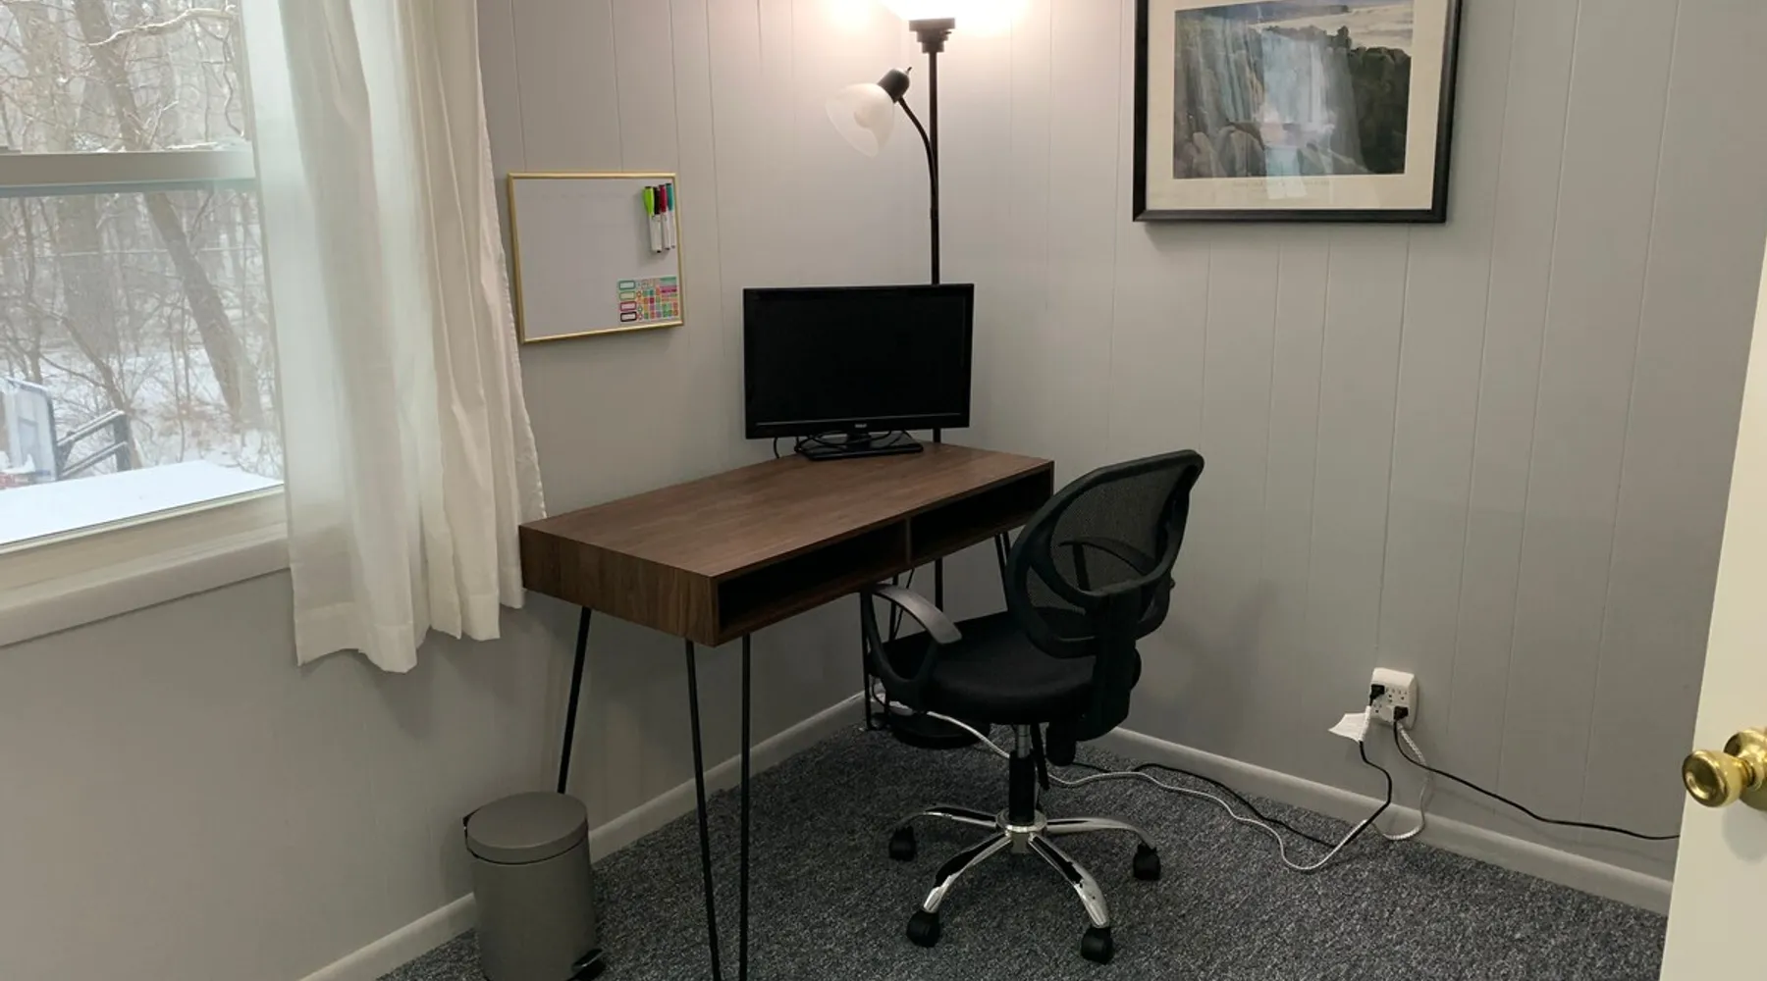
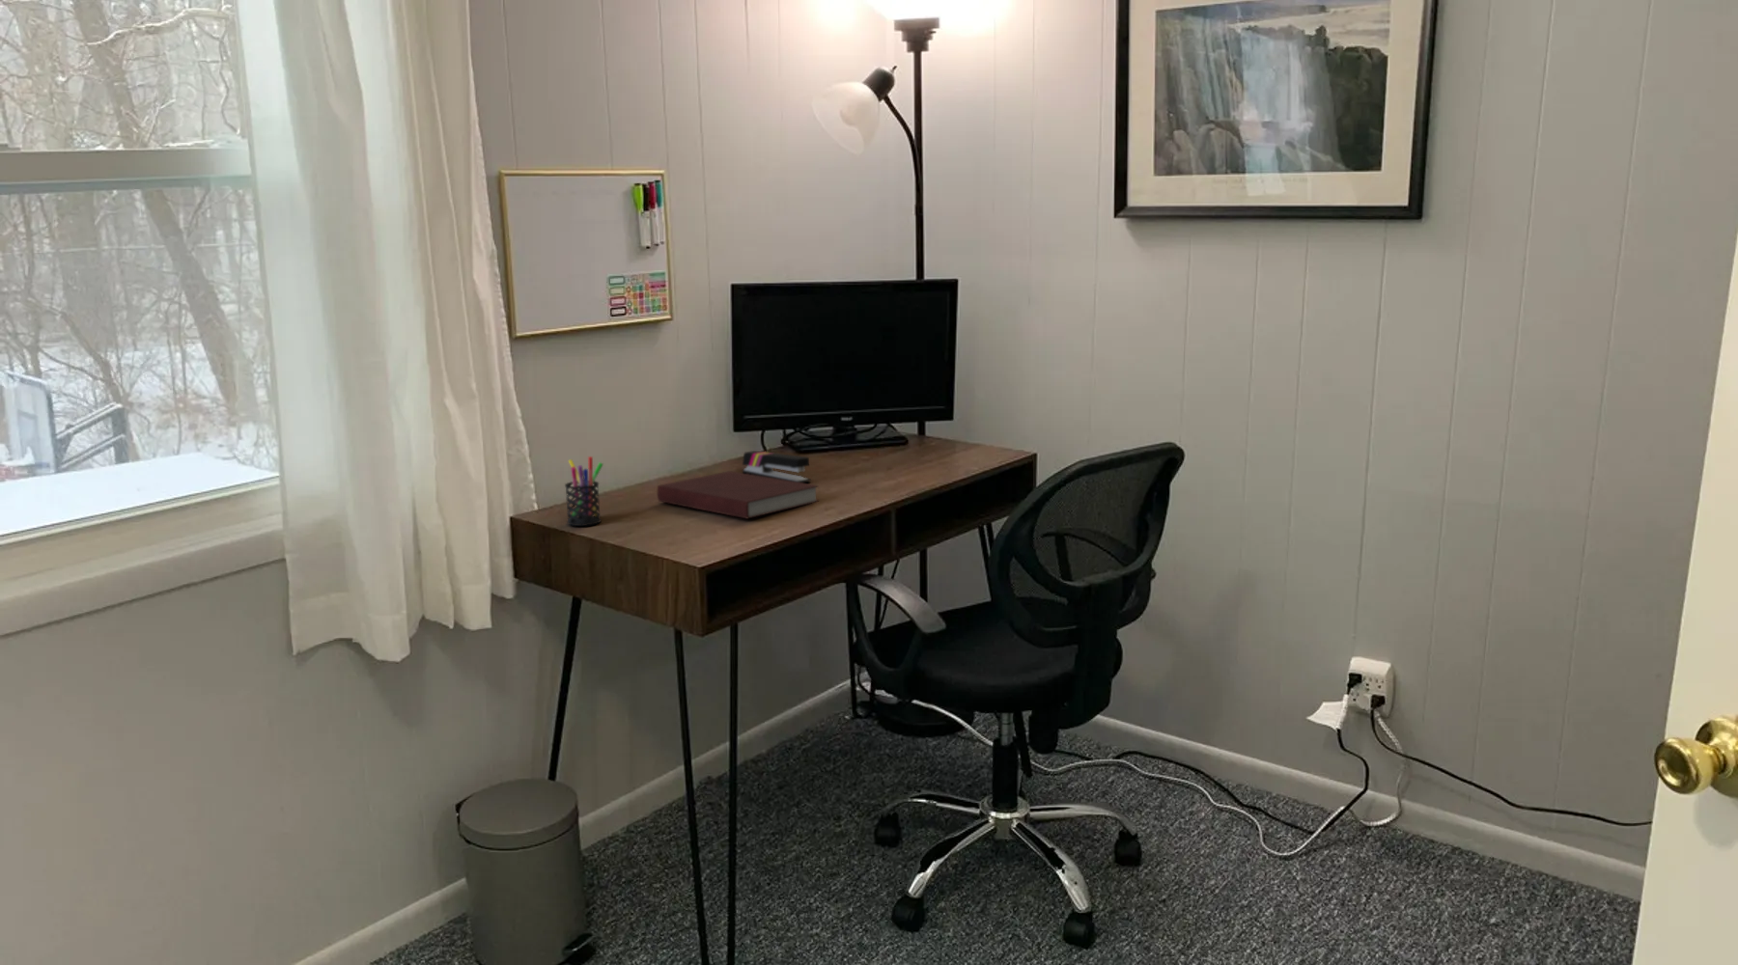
+ notebook [656,469,820,519]
+ pen holder [563,455,604,526]
+ stapler [742,449,812,484]
